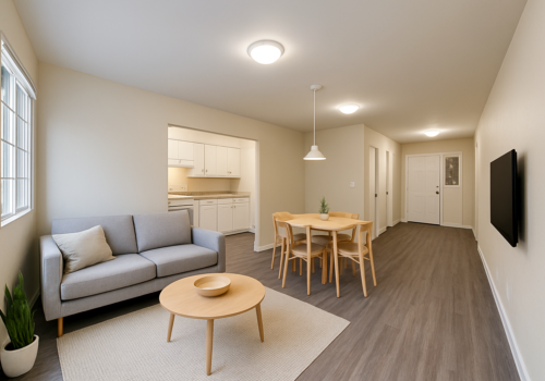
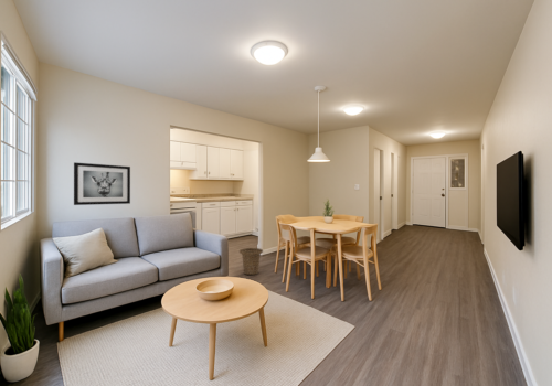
+ basket [238,247,264,276]
+ wall art [73,161,131,206]
